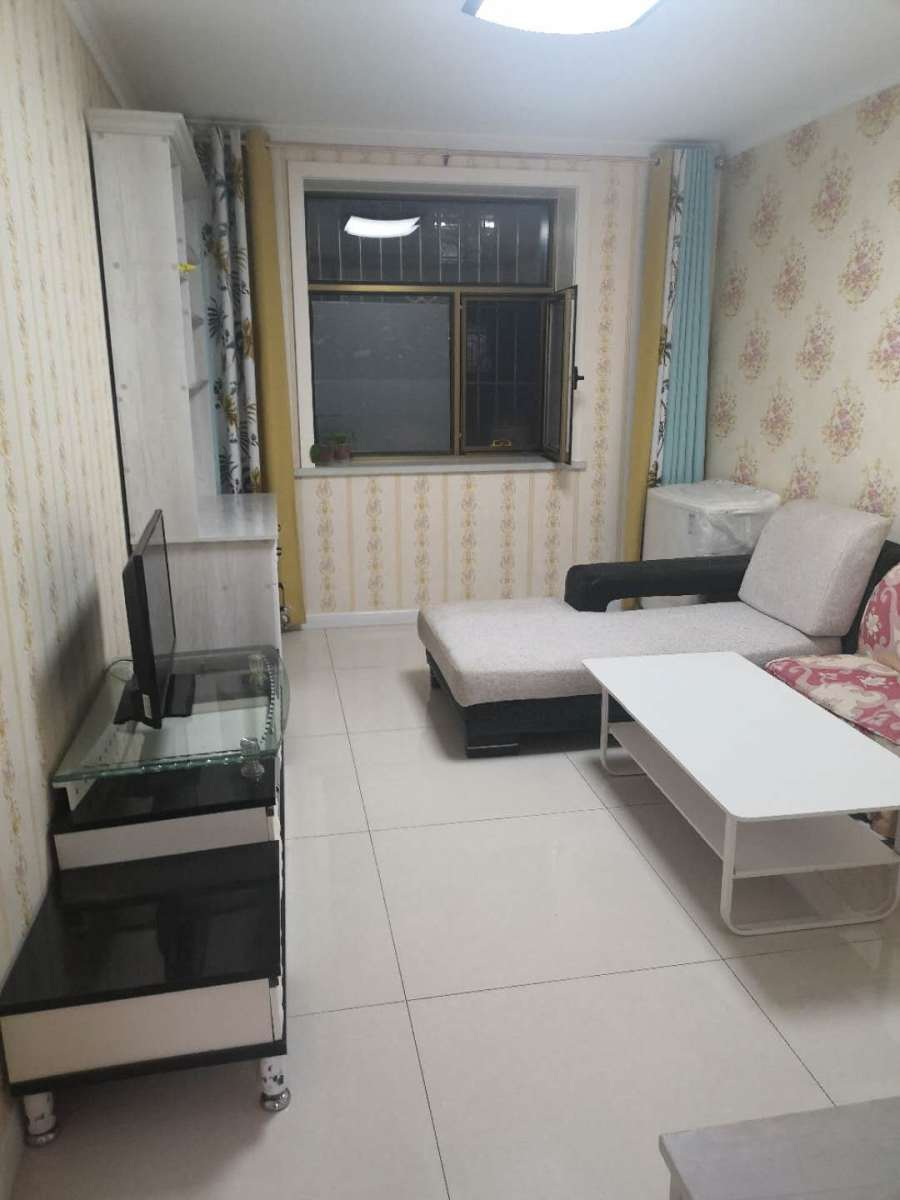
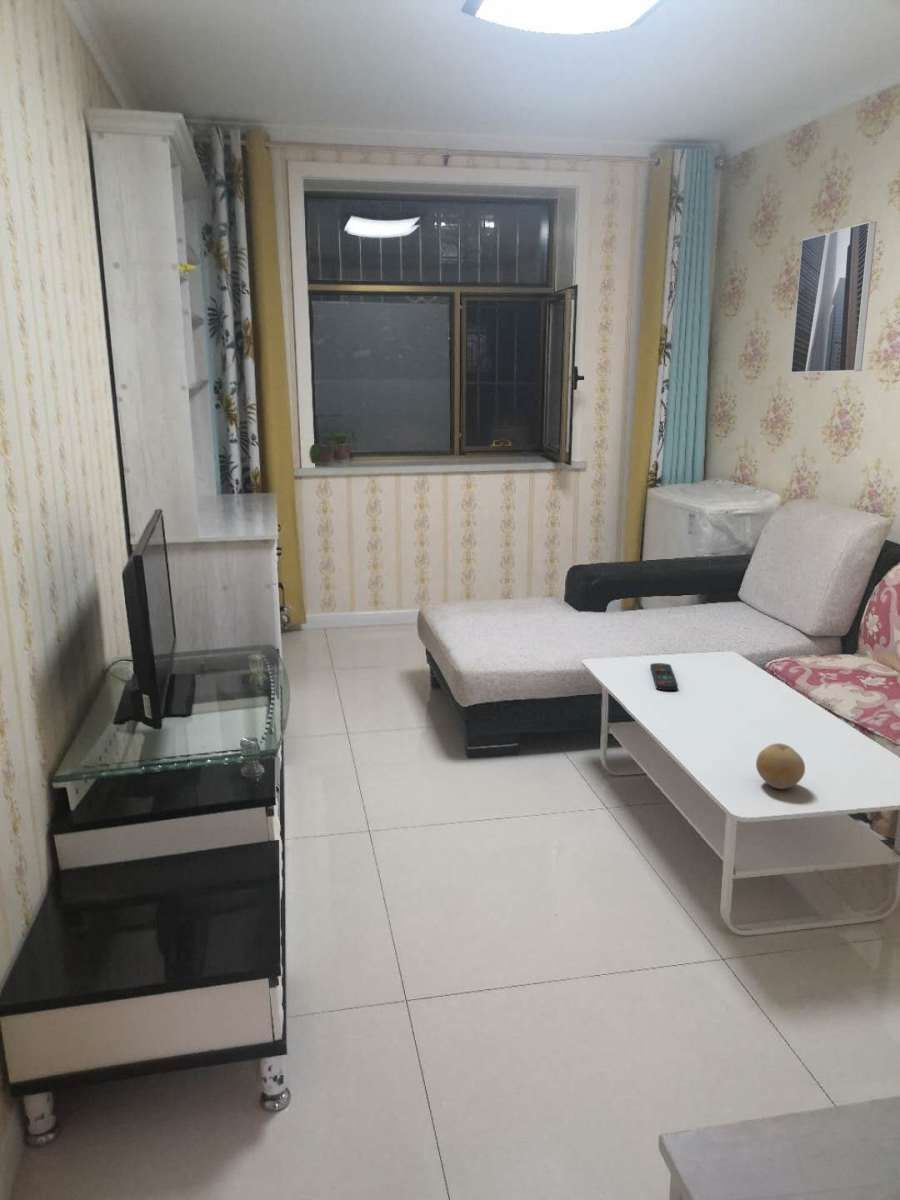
+ remote control [649,662,679,691]
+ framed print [790,220,878,374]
+ fruit [755,742,806,790]
